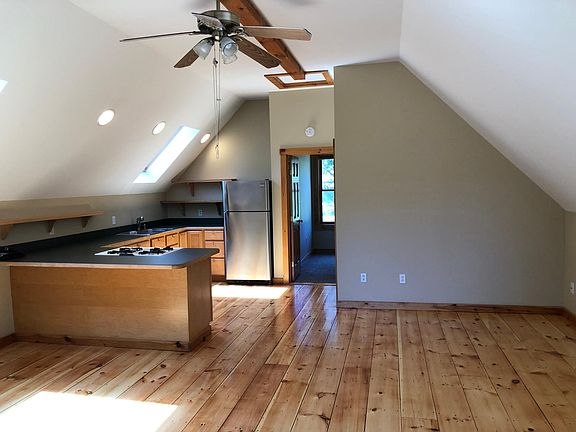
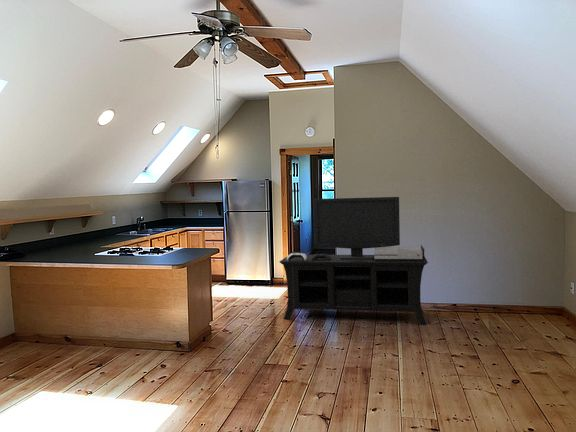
+ media console [278,196,429,325]
